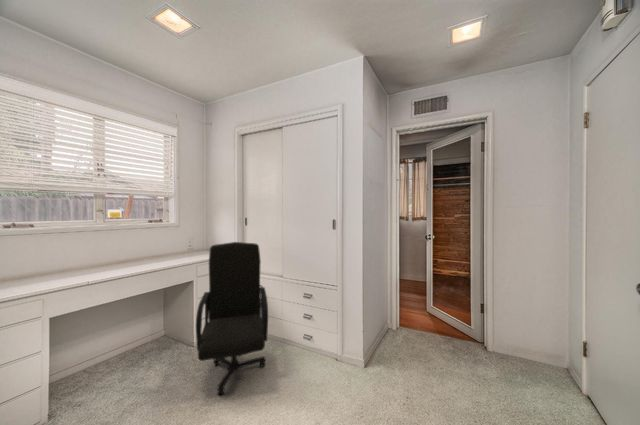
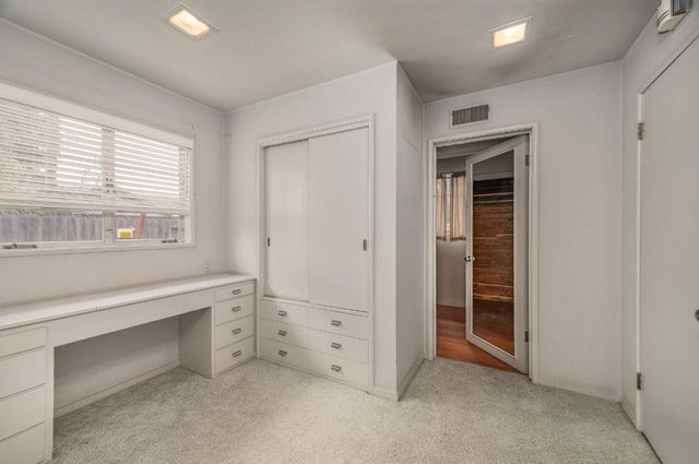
- chair [195,241,269,396]
